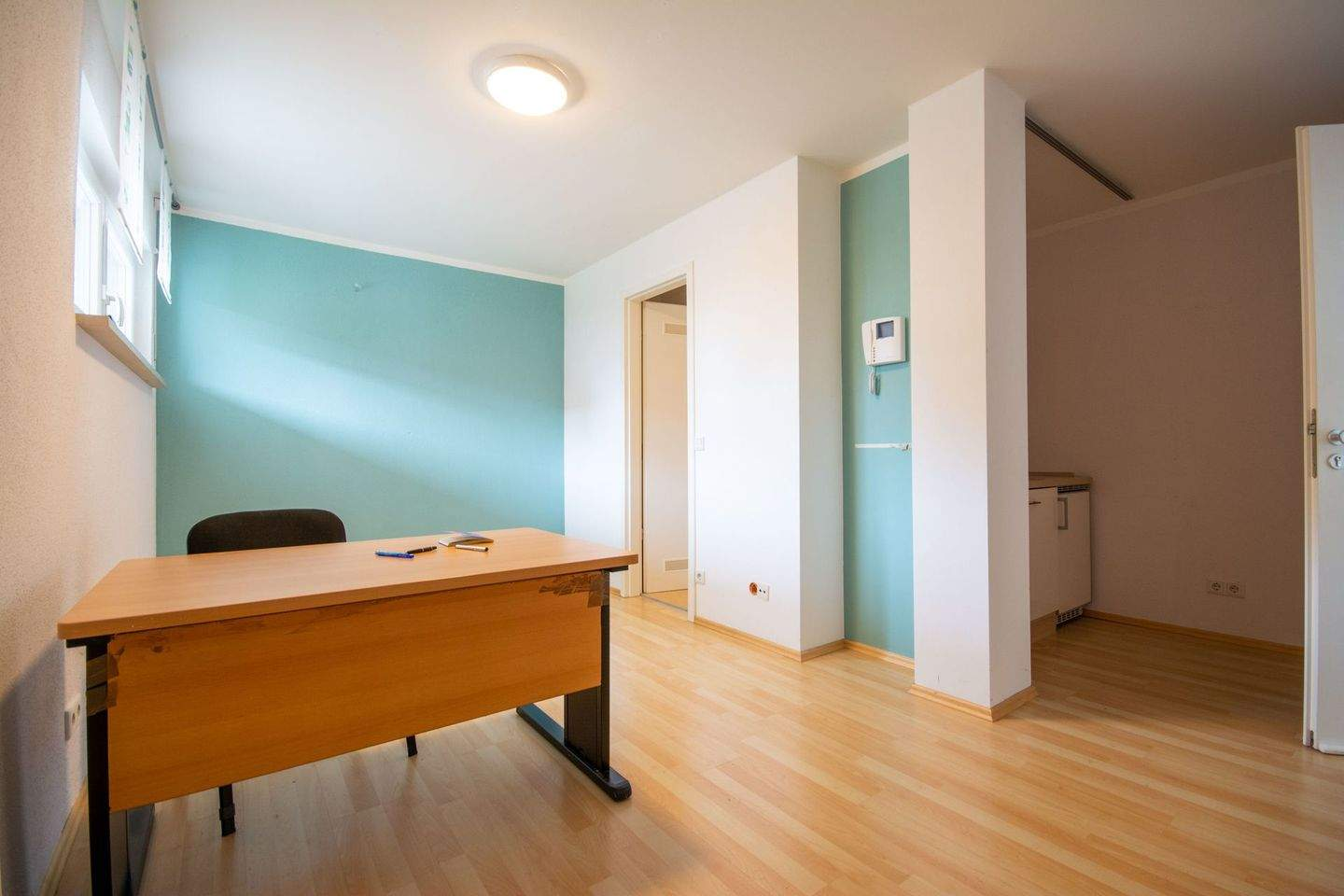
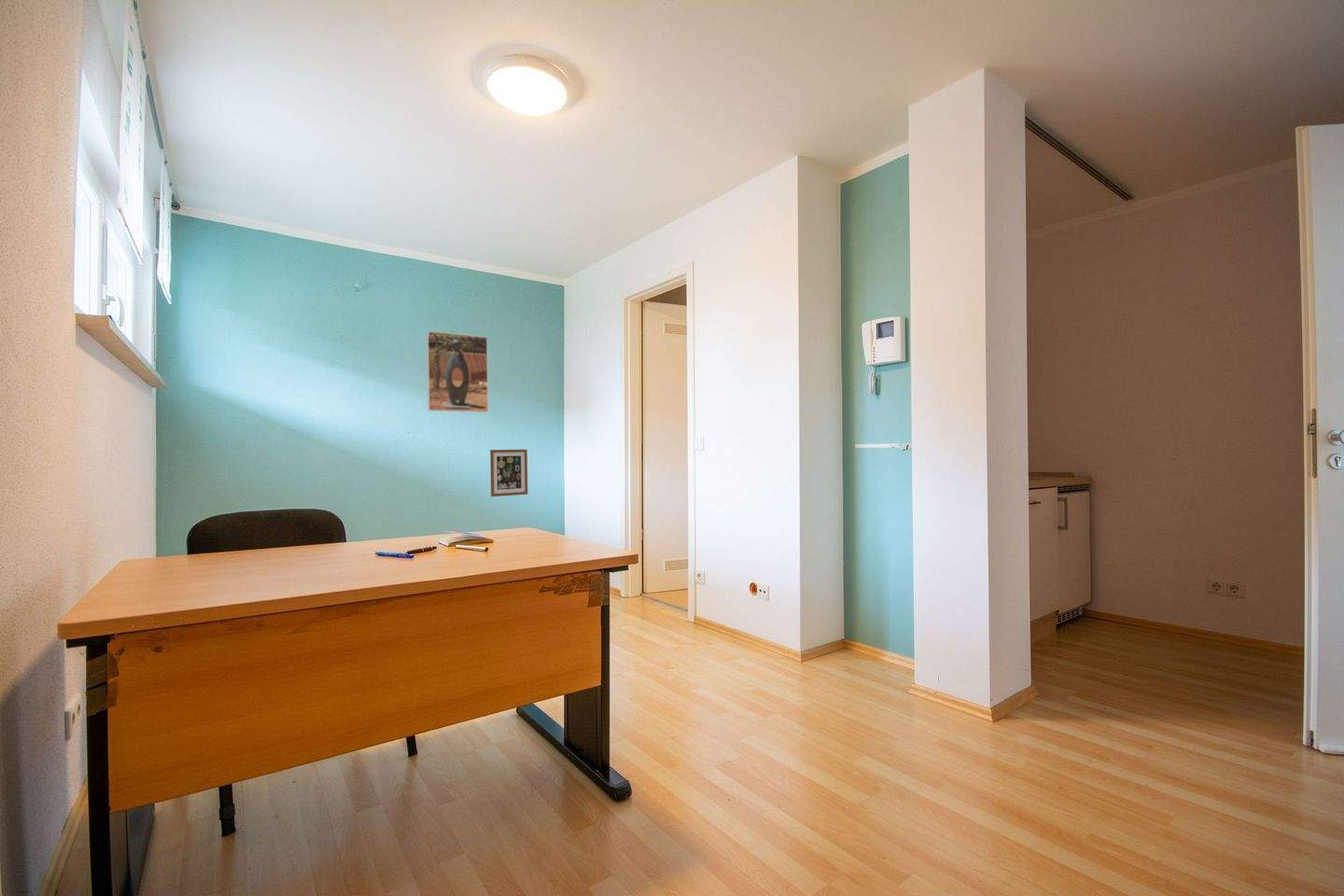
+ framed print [426,330,489,413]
+ wall art [489,449,528,497]
